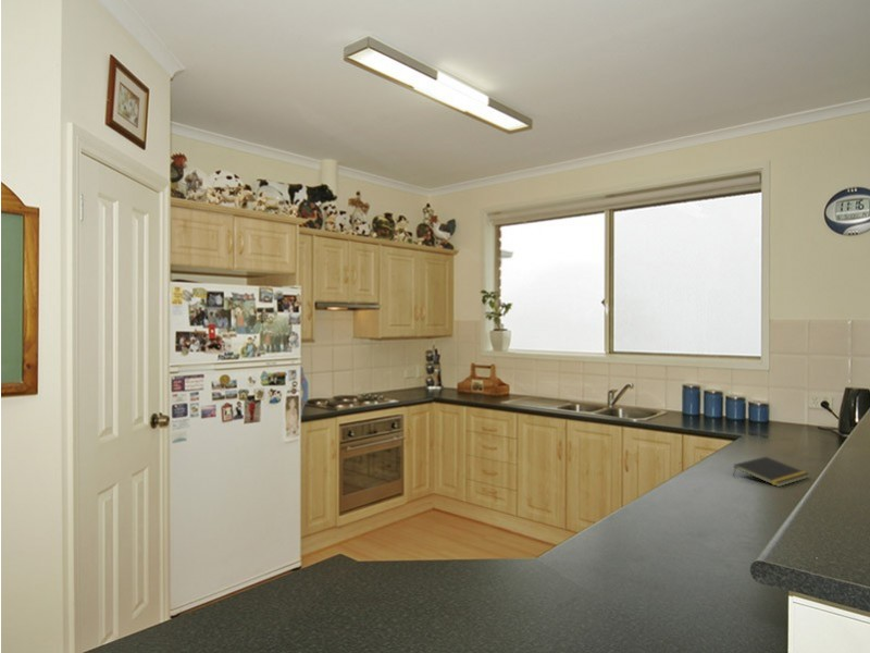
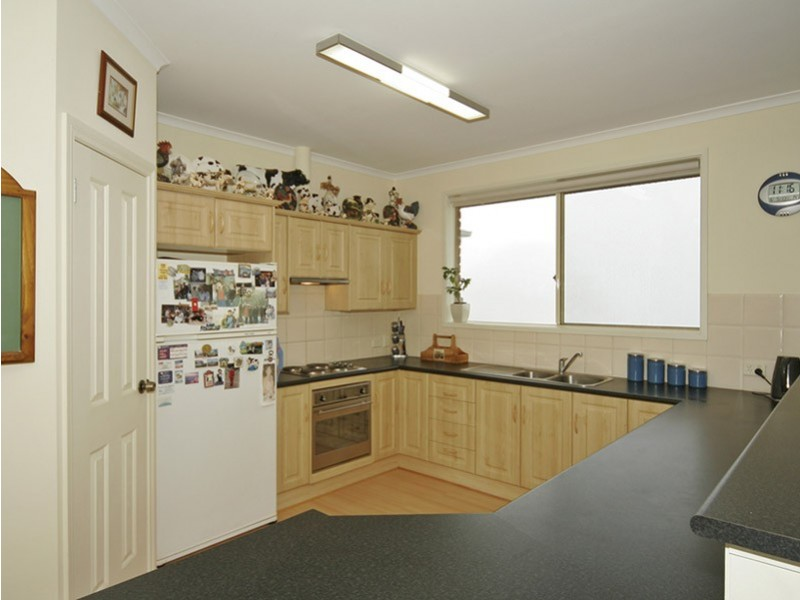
- notepad [732,456,811,488]
